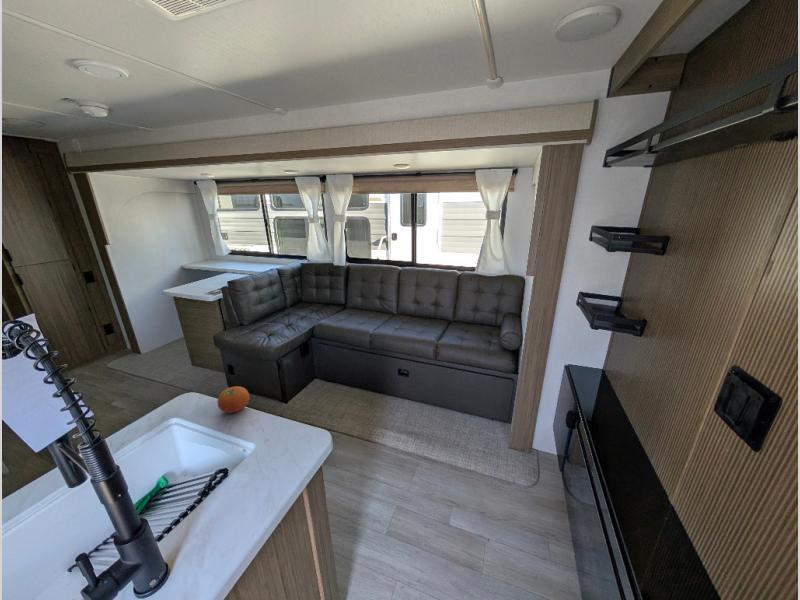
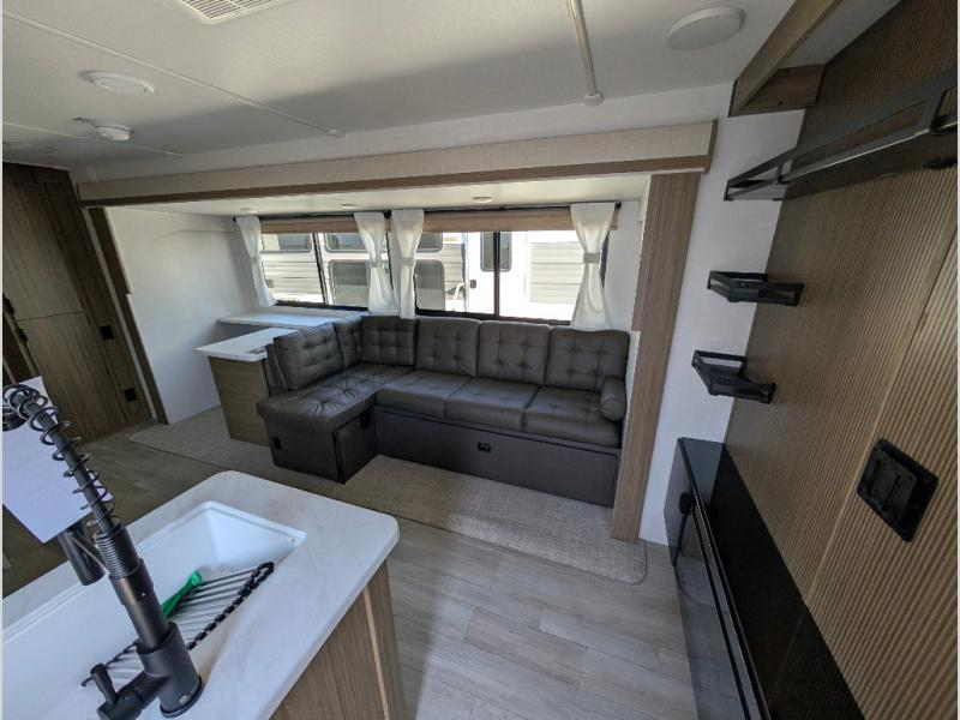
- fruit [216,385,250,414]
